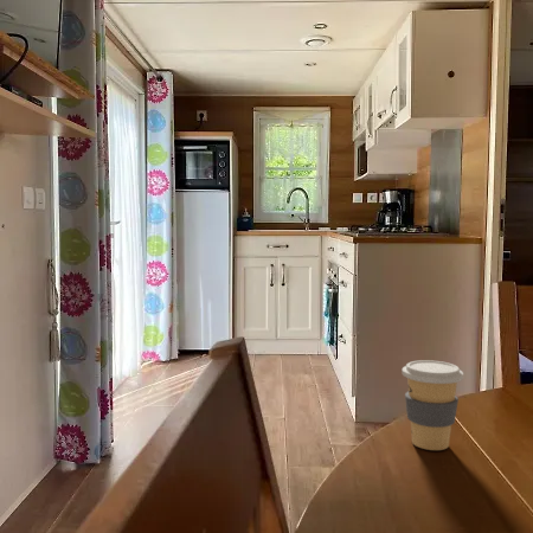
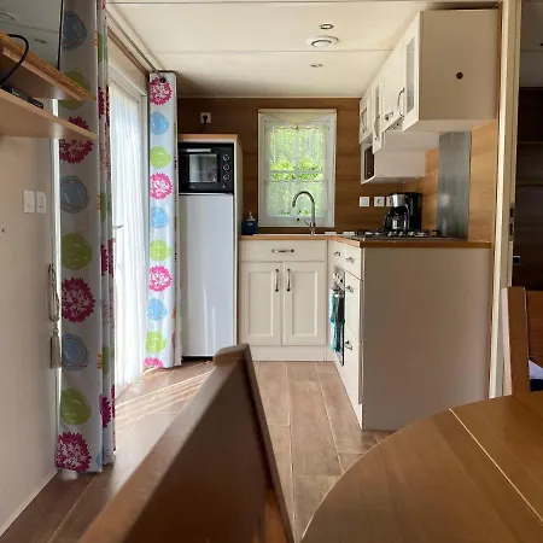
- coffee cup [402,359,464,451]
